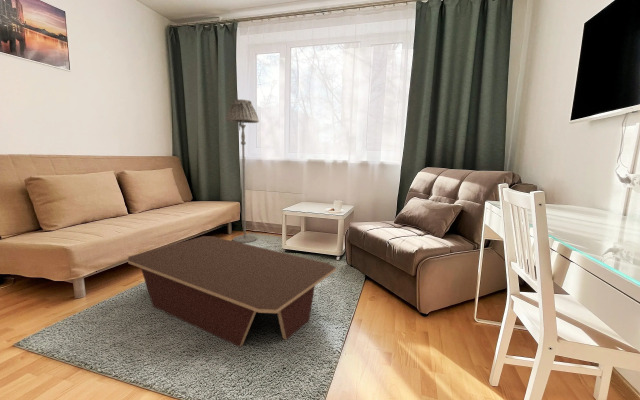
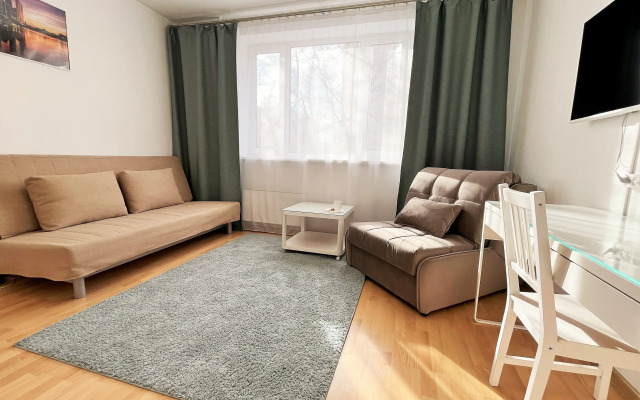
- floor lamp [225,98,260,244]
- coffee table [127,235,337,348]
